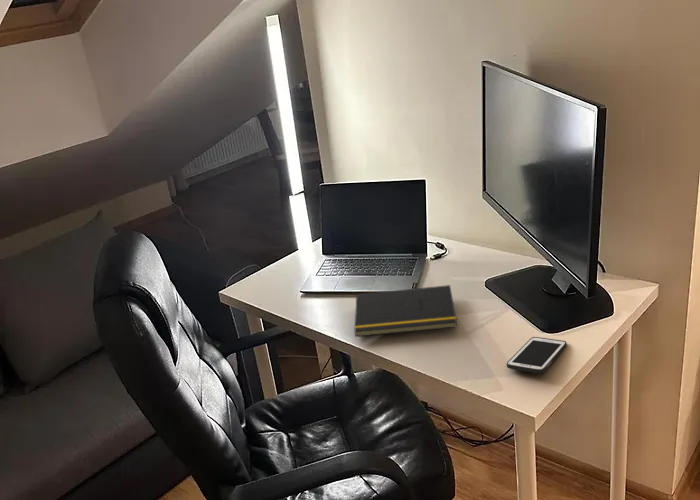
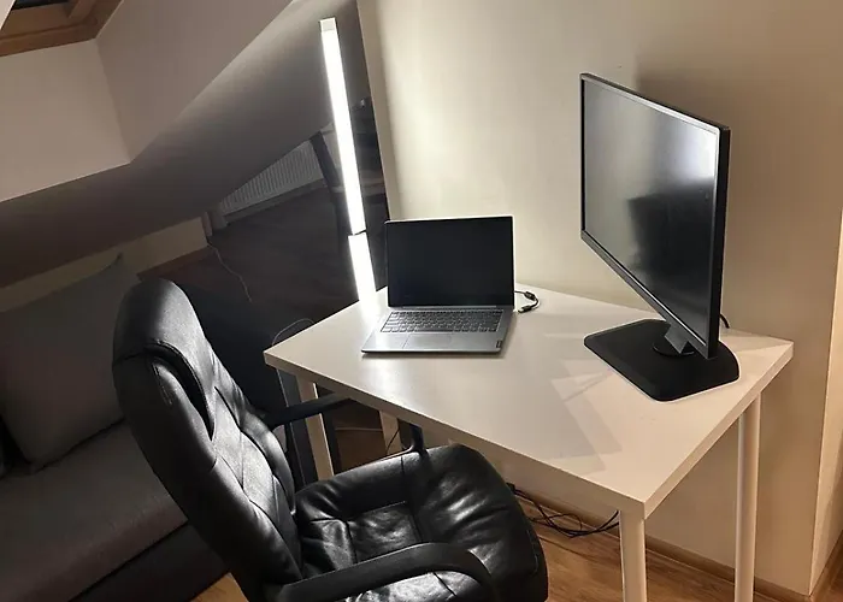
- notepad [353,284,458,338]
- cell phone [506,336,568,374]
